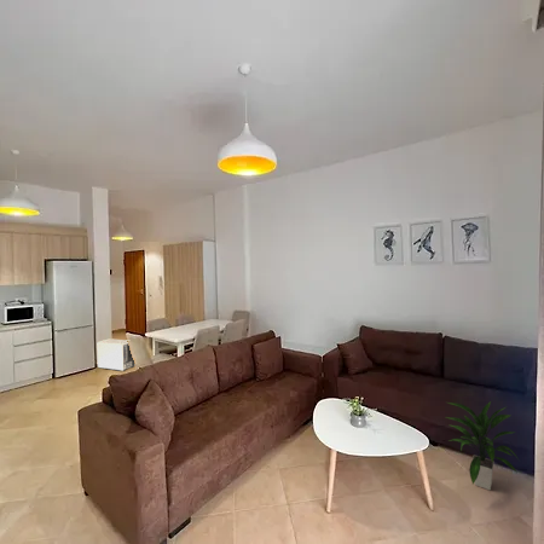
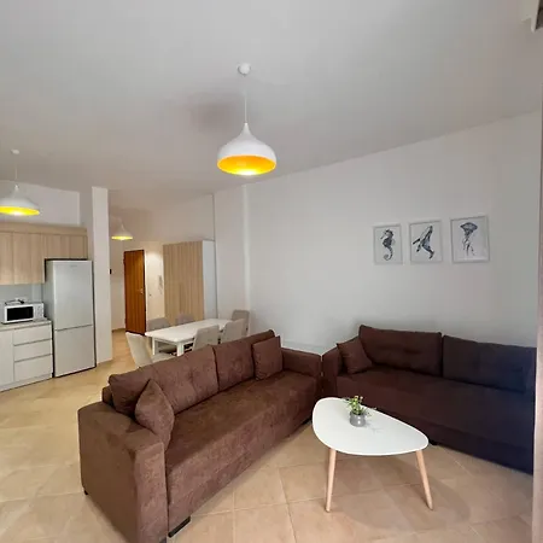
- indoor plant [445,400,520,491]
- air purifier [96,337,137,372]
